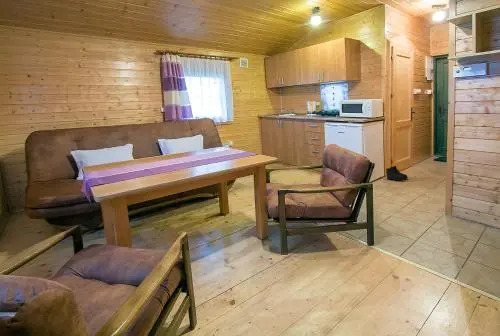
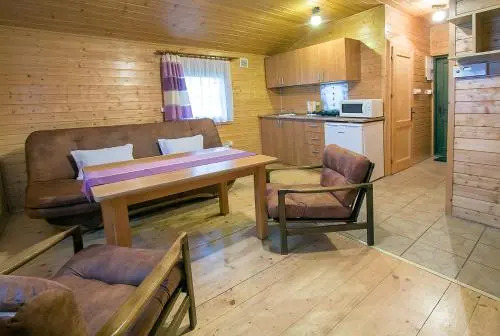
- boots [385,165,409,182]
